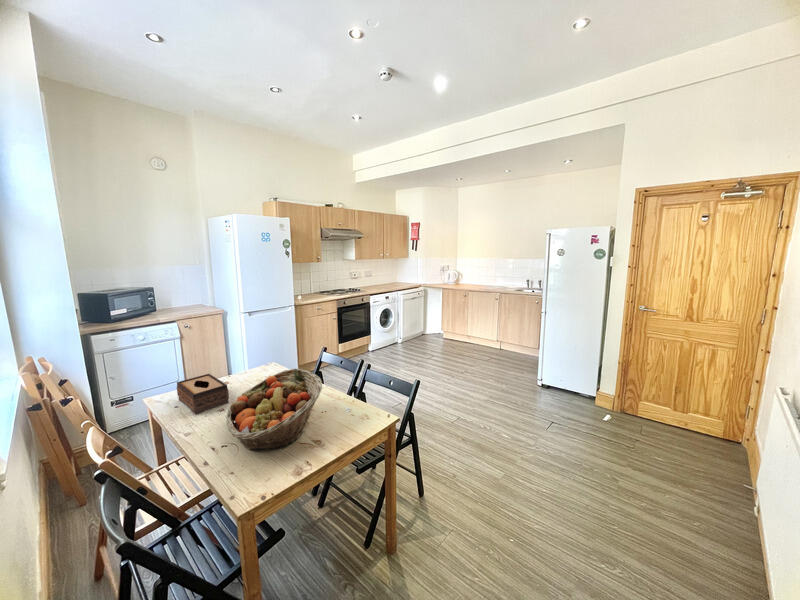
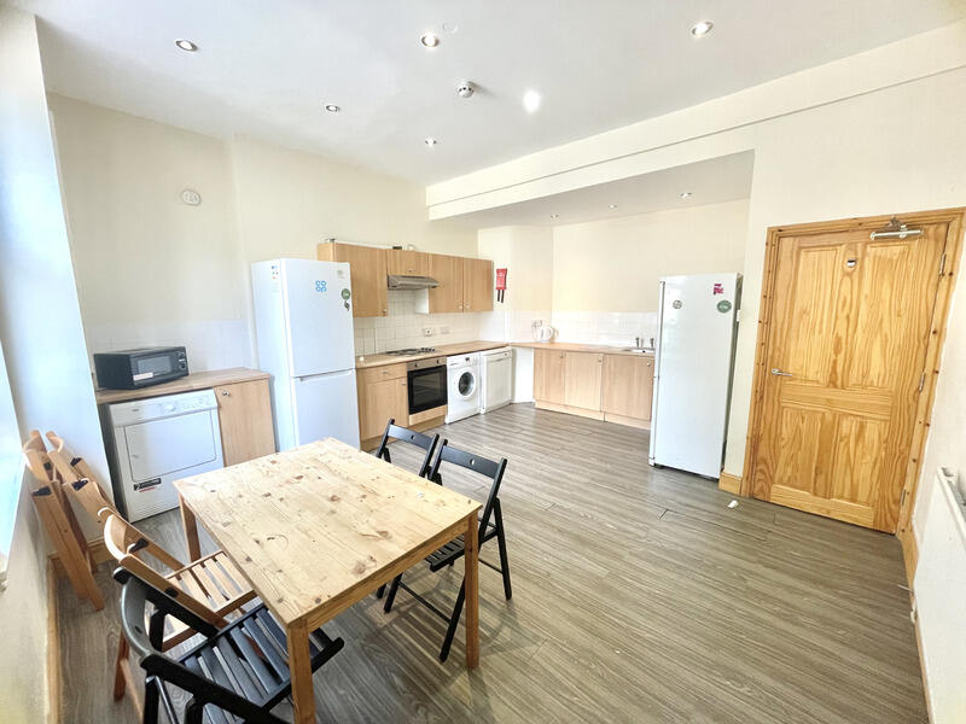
- tissue box [176,373,230,415]
- fruit basket [225,368,323,452]
